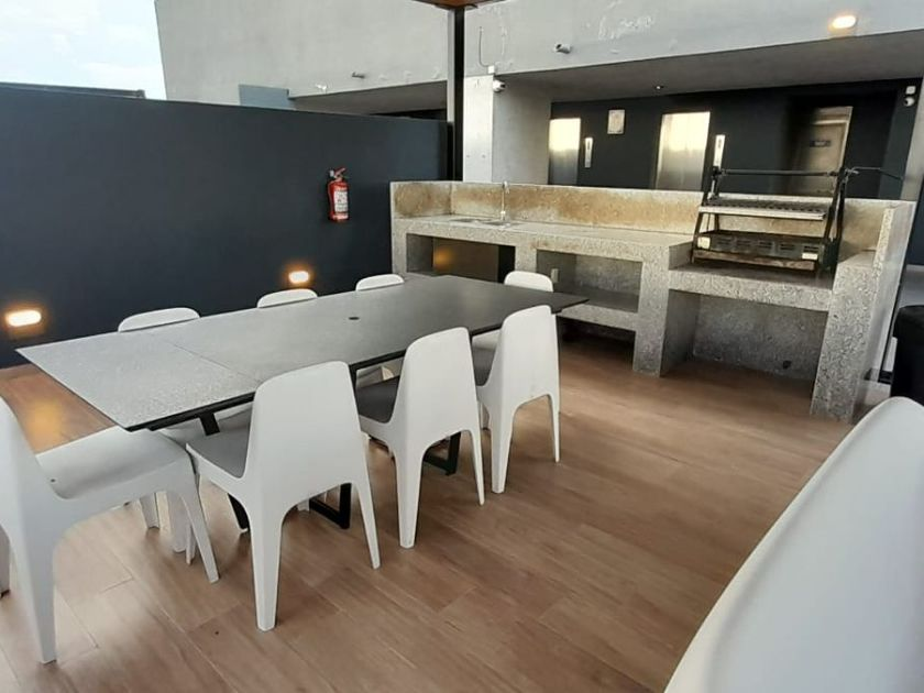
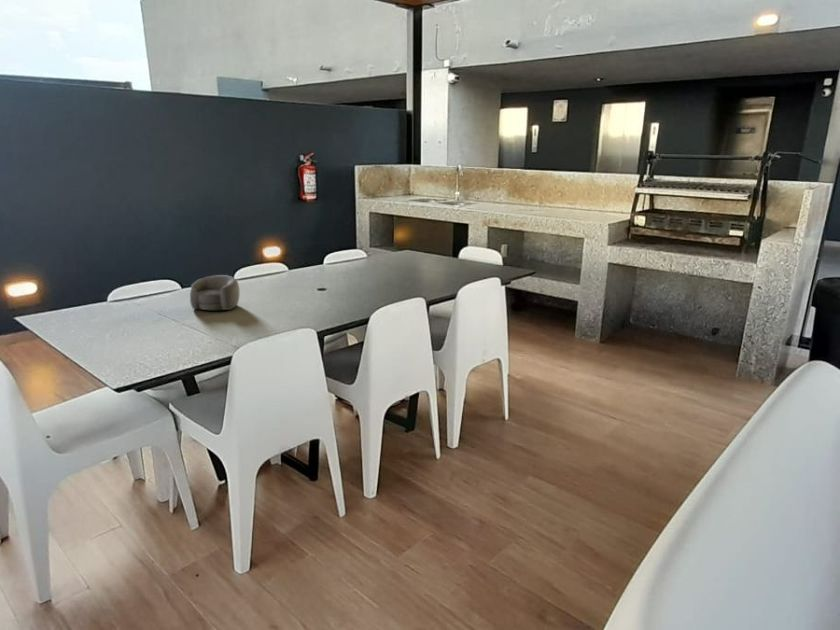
+ decorative bowl [189,274,240,311]
